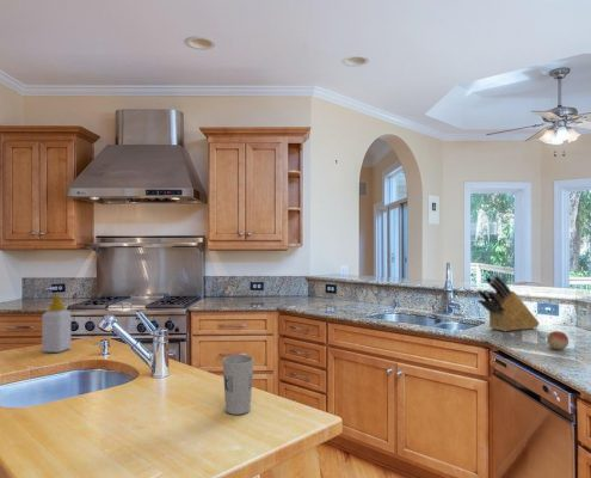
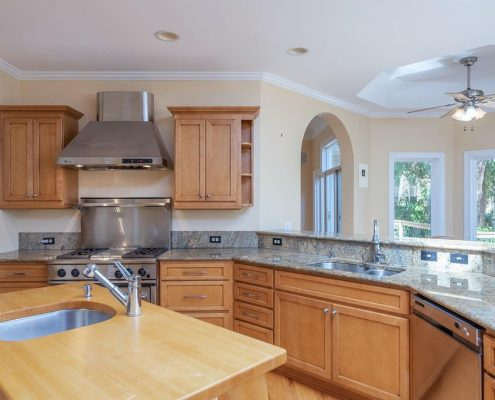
- knife block [476,274,541,332]
- fruit [546,330,570,351]
- soap bottle [41,294,72,354]
- cup [222,354,254,416]
